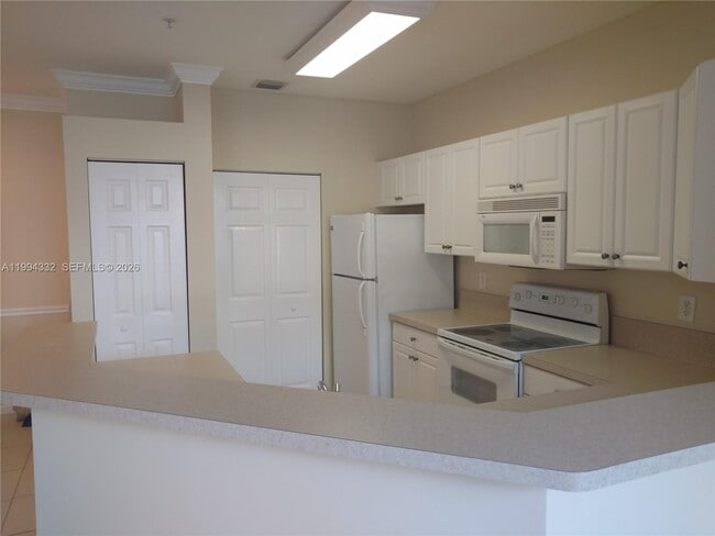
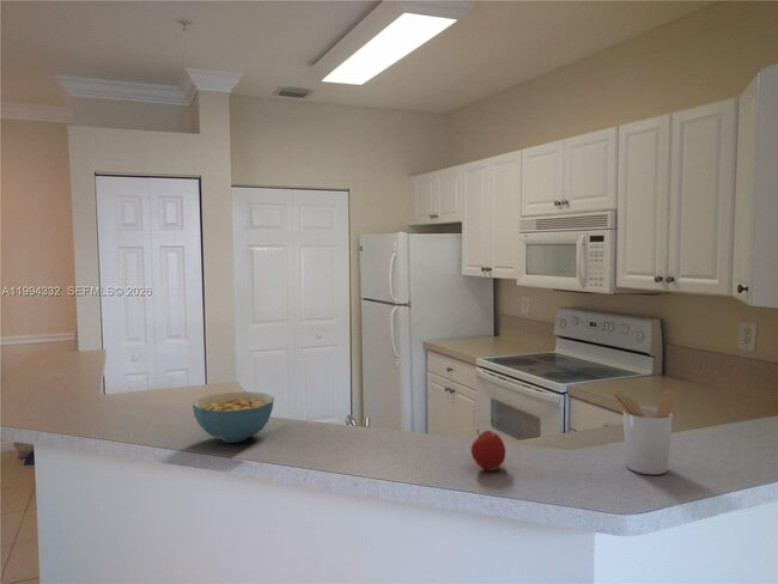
+ fruit [470,428,506,472]
+ utensil holder [609,389,679,475]
+ cereal bowl [192,391,275,444]
